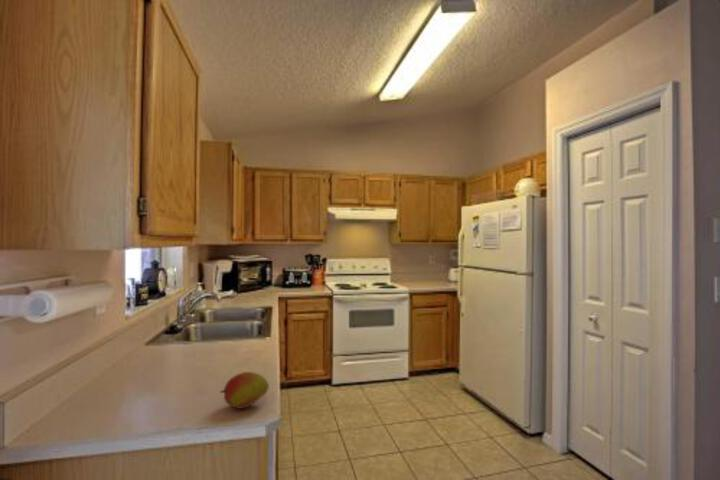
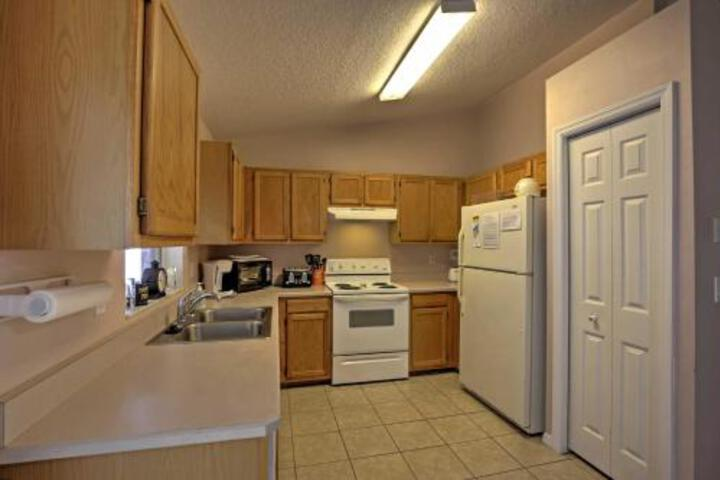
- fruit [219,371,270,410]
